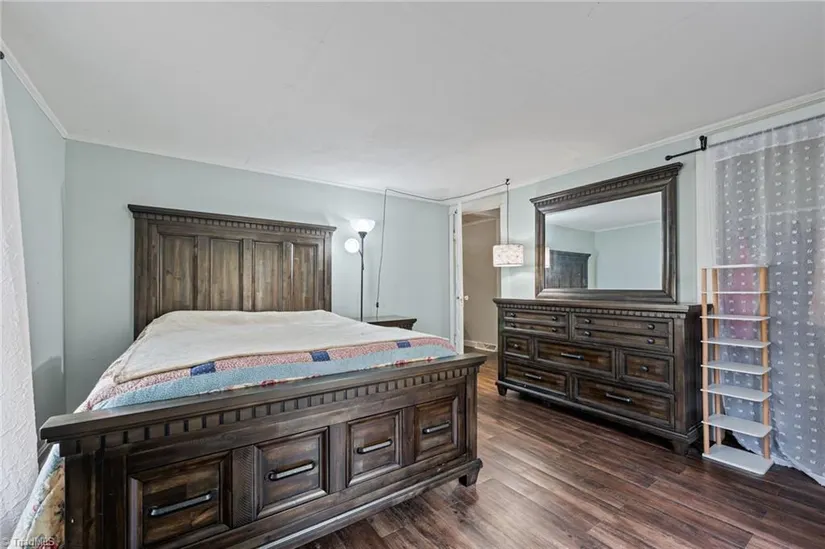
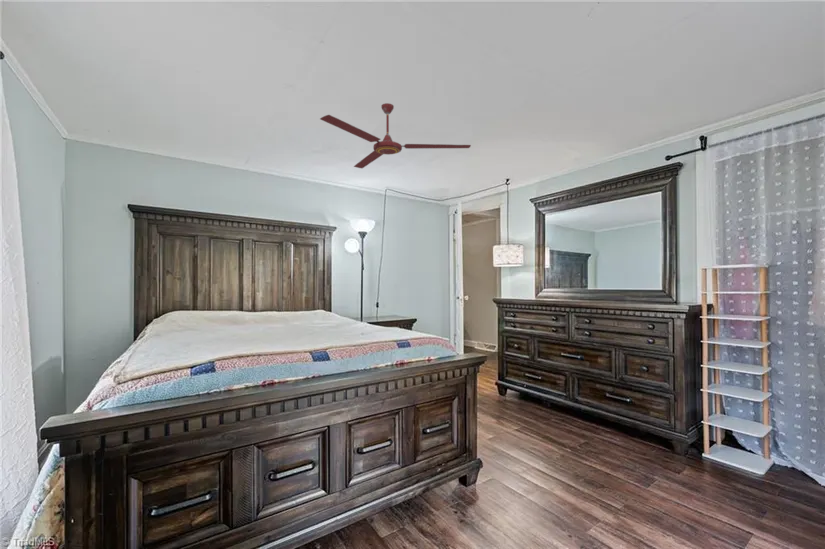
+ ceiling fan [319,102,472,169]
